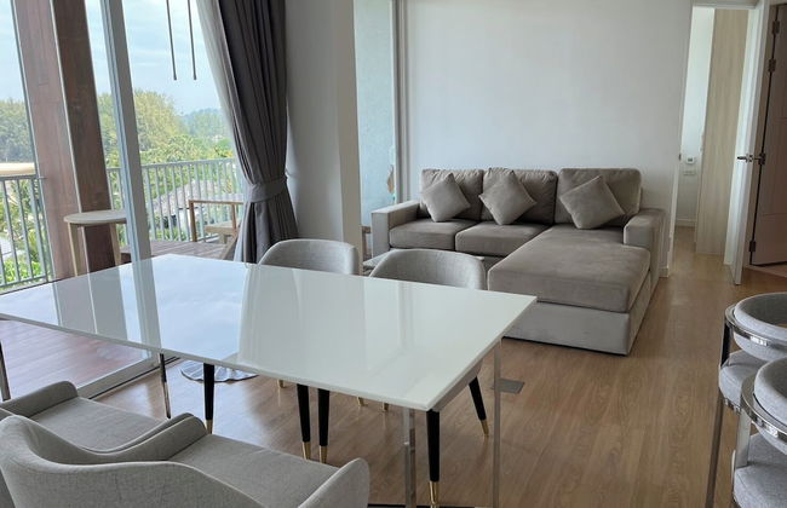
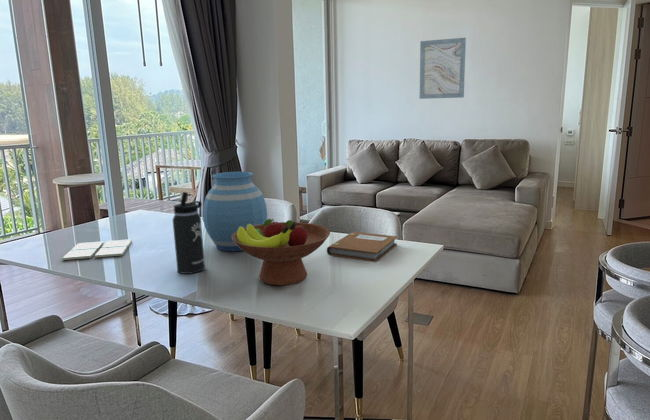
+ wall art [419,37,467,100]
+ fruit bowl [232,218,331,287]
+ vase [202,171,268,252]
+ thermos bottle [172,191,206,275]
+ drink coaster [61,238,133,261]
+ notebook [326,231,398,263]
